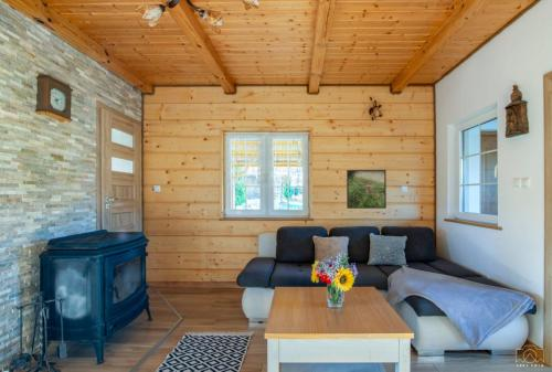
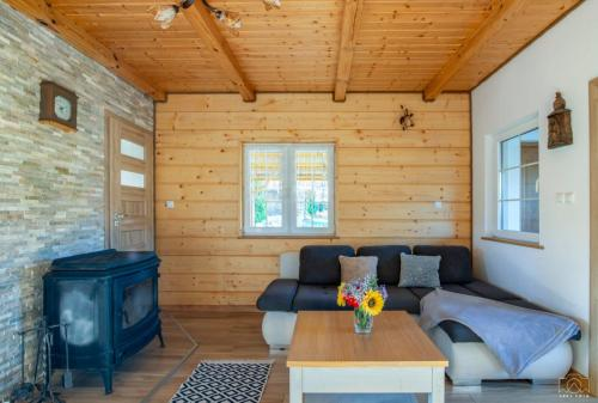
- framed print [346,169,388,210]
